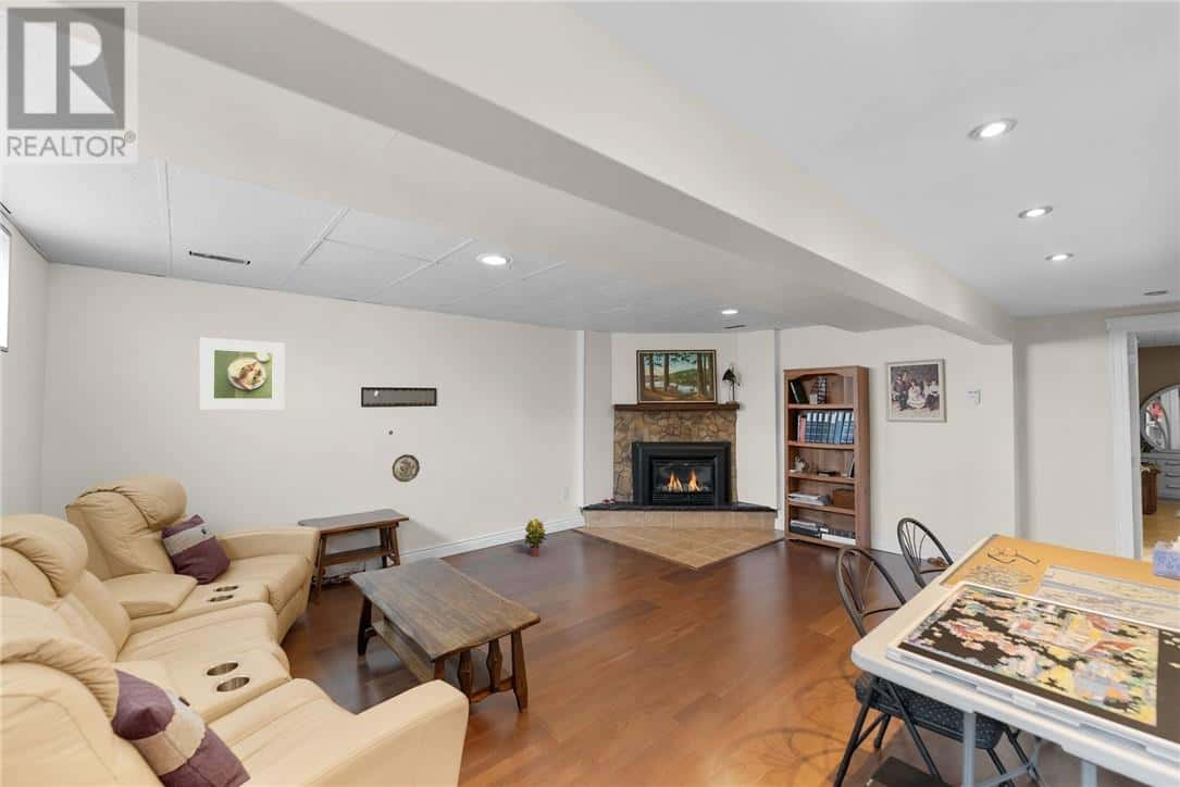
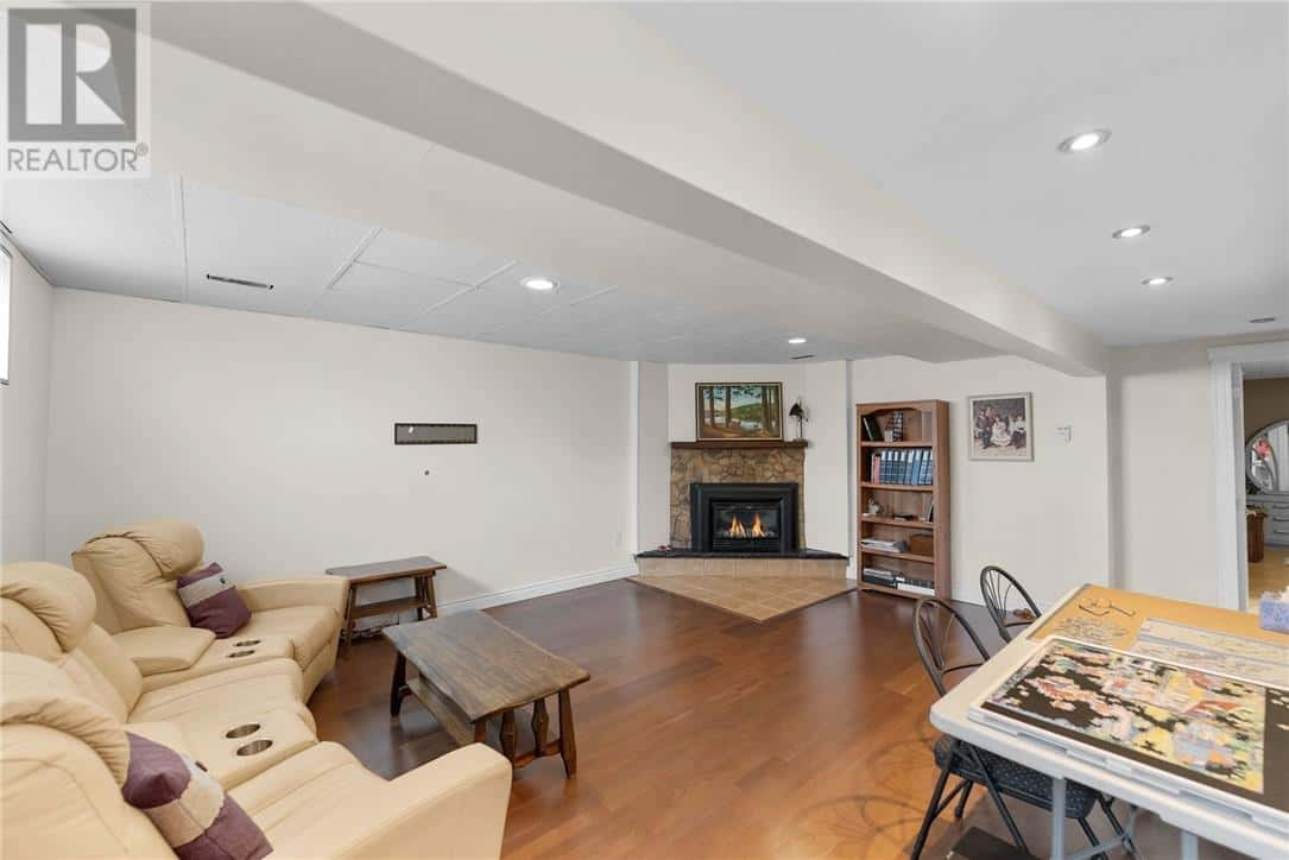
- potted plant [523,517,548,558]
- decorative plate [392,453,421,484]
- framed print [198,337,286,411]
